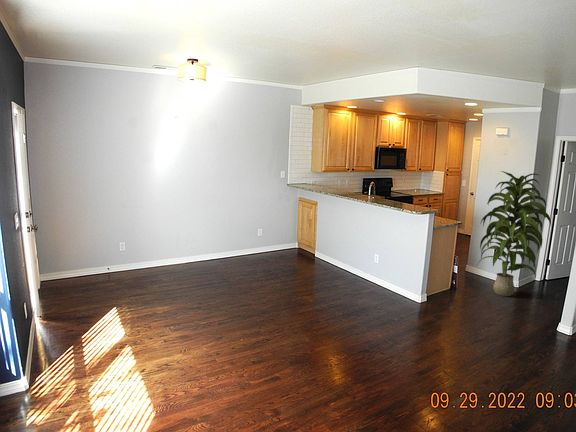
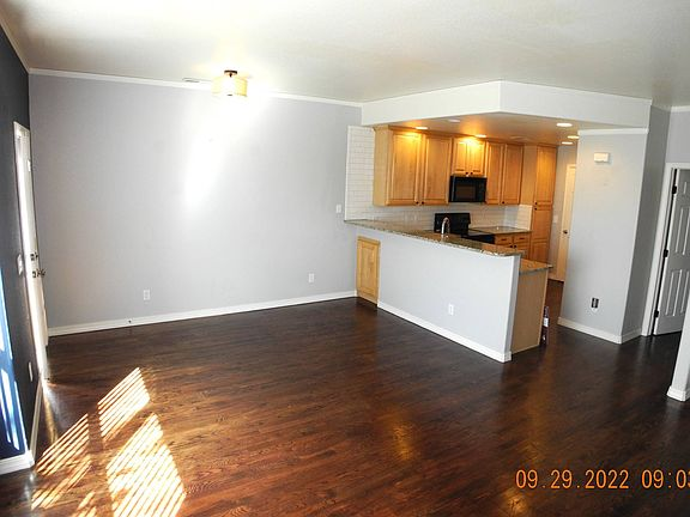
- indoor plant [475,170,552,297]
